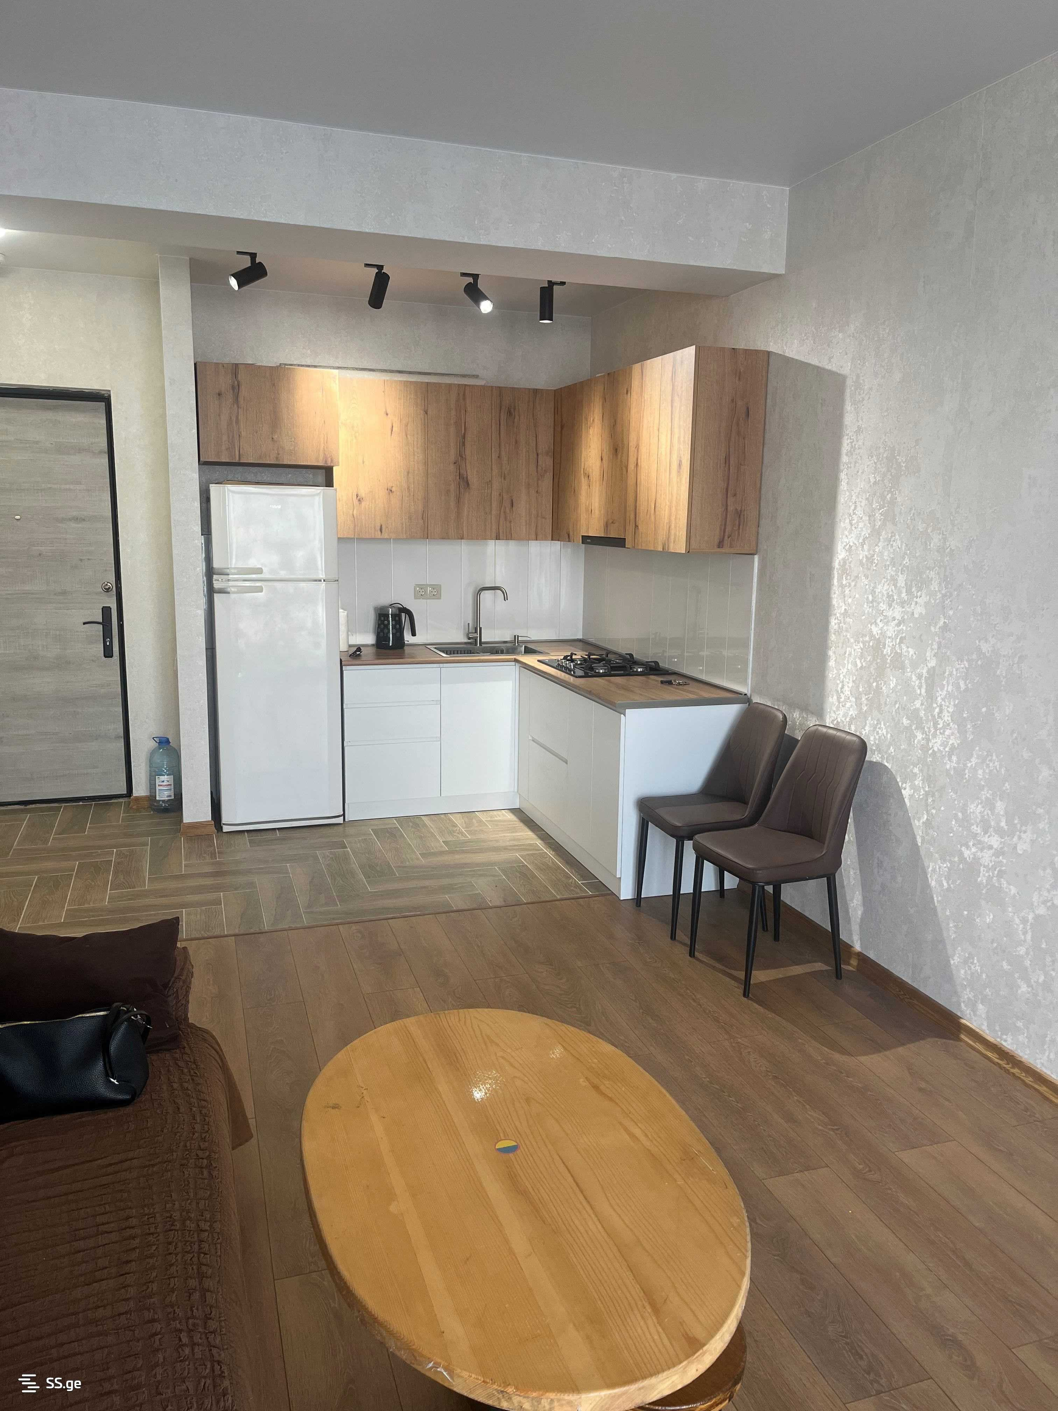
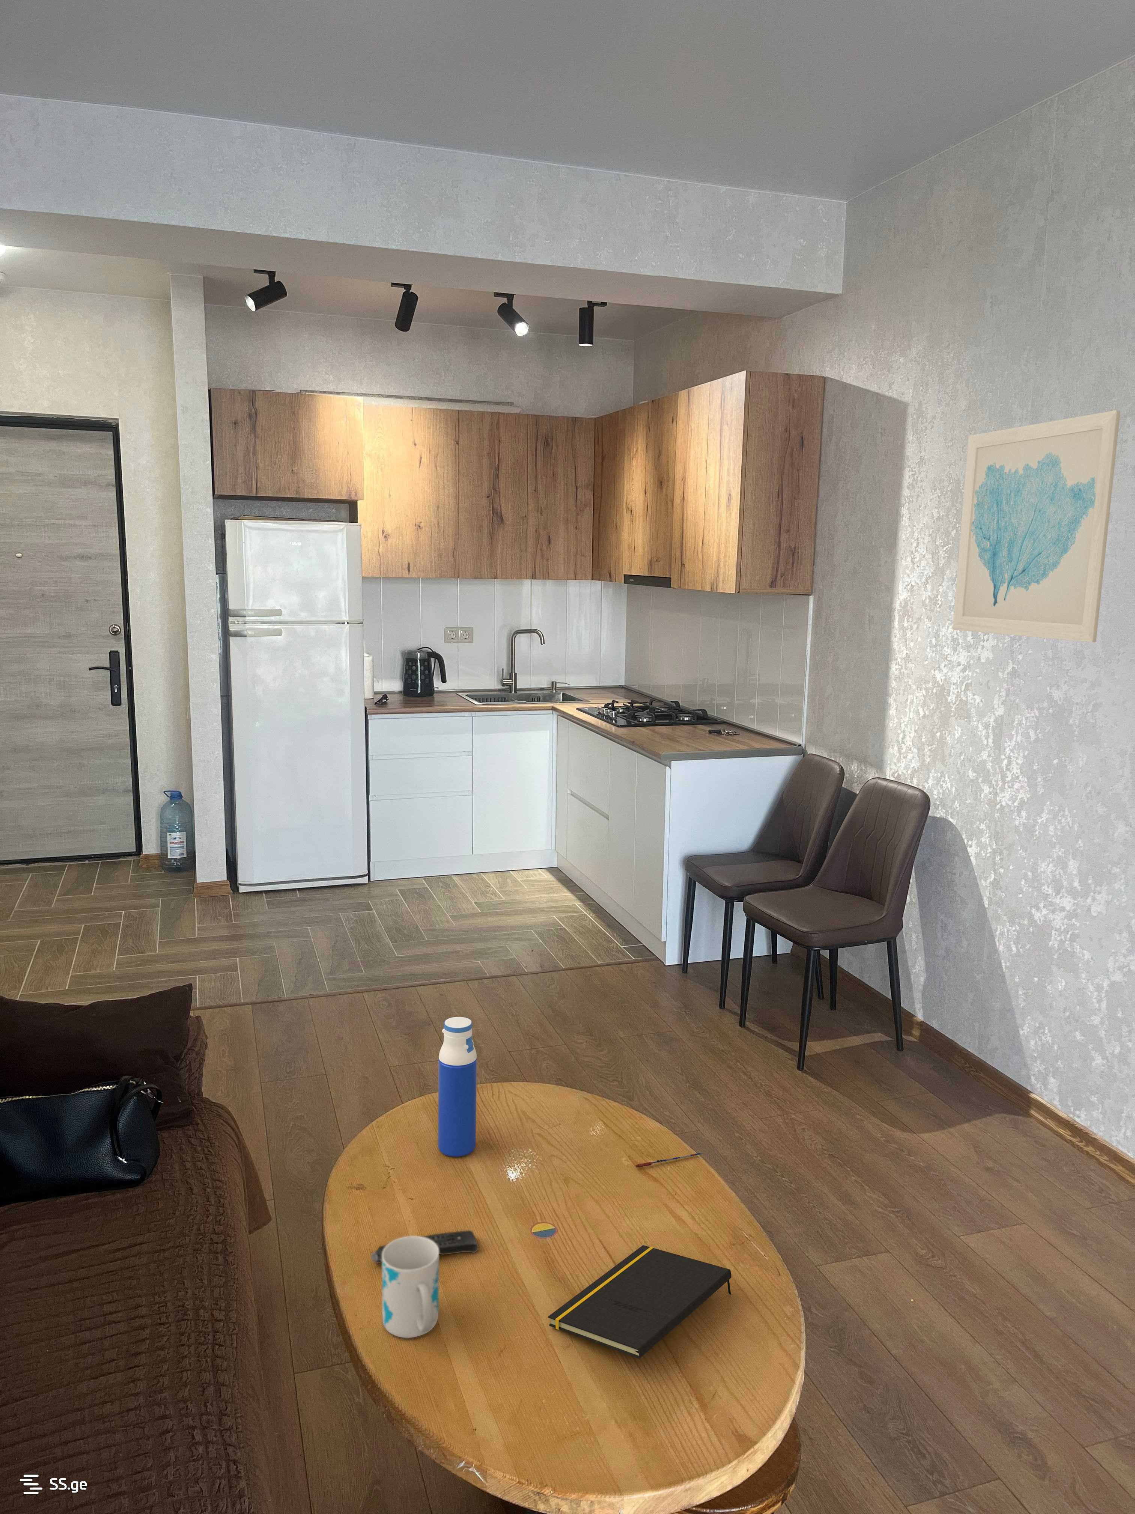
+ remote control [371,1230,479,1264]
+ water bottle [438,1017,477,1158]
+ mug [382,1235,439,1339]
+ pen [635,1152,705,1168]
+ notepad [547,1245,732,1359]
+ wall art [953,410,1121,643]
